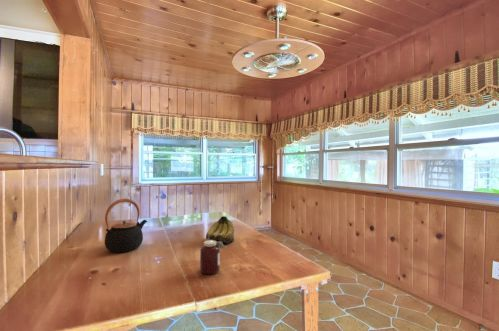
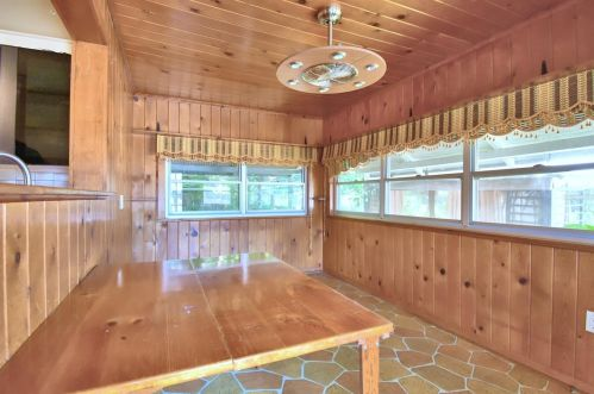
- jar [199,239,229,275]
- fruit [205,215,235,244]
- teapot [104,198,148,254]
